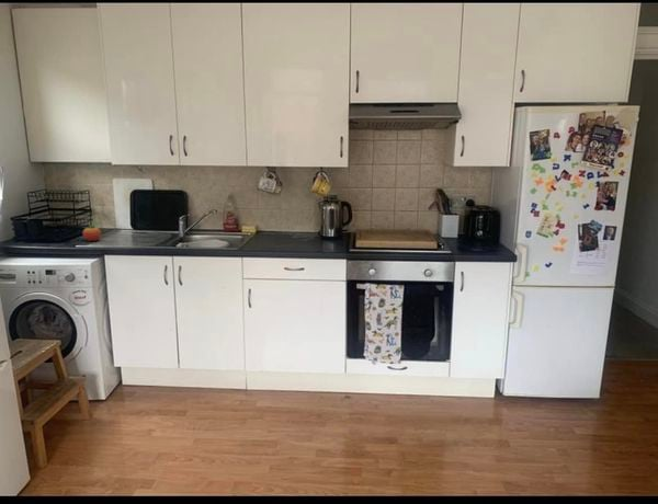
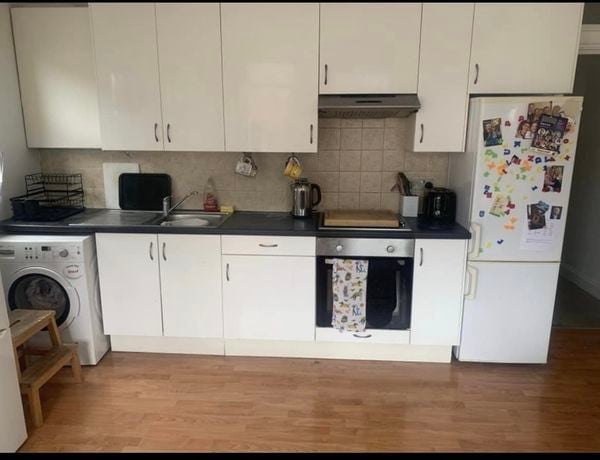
- fruit [81,222,102,242]
